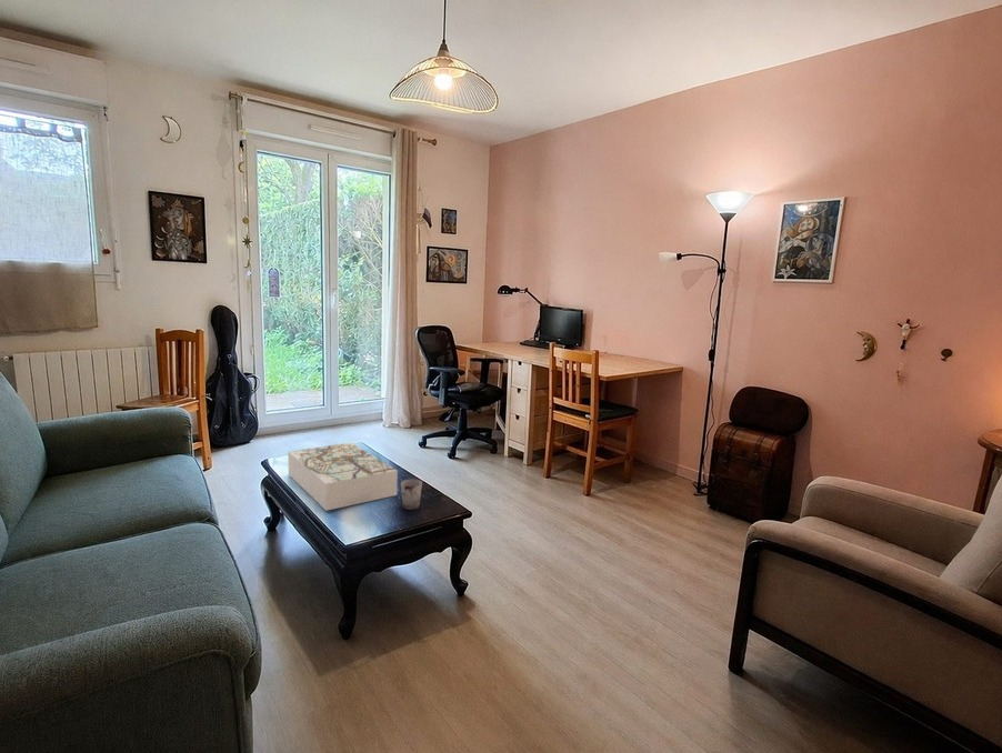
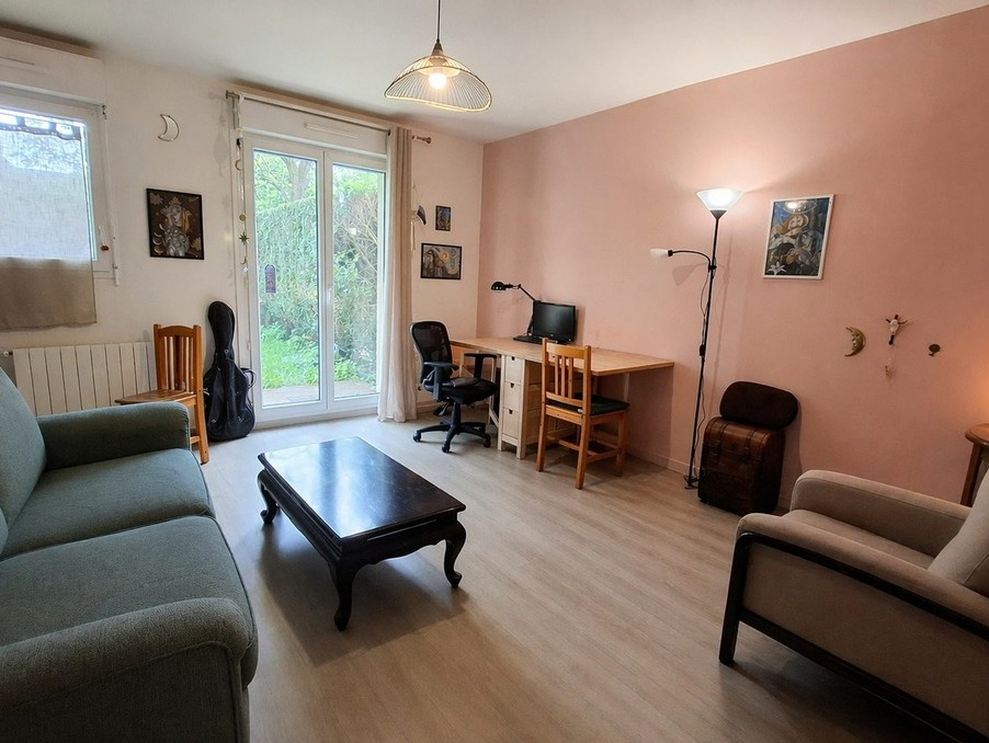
- board game [287,441,399,512]
- cup [400,479,423,511]
